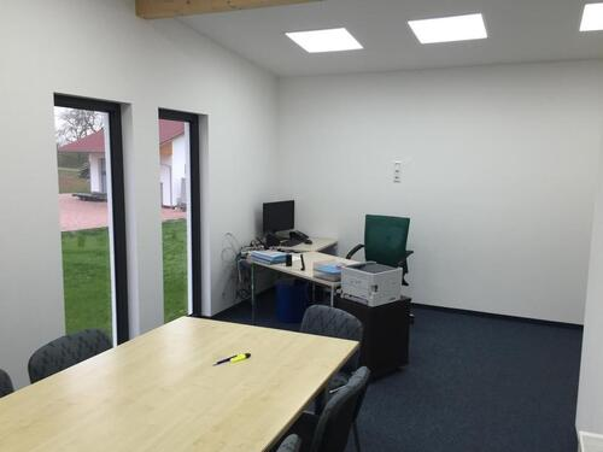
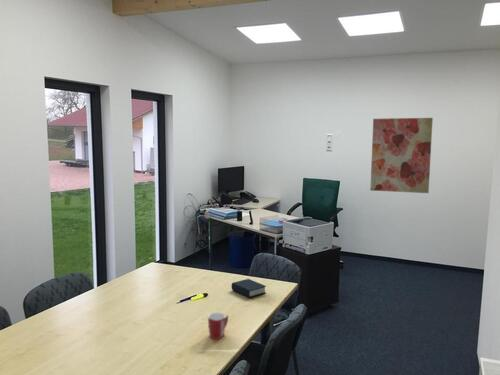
+ mug [207,312,229,340]
+ book [230,278,267,299]
+ wall art [369,117,434,194]
